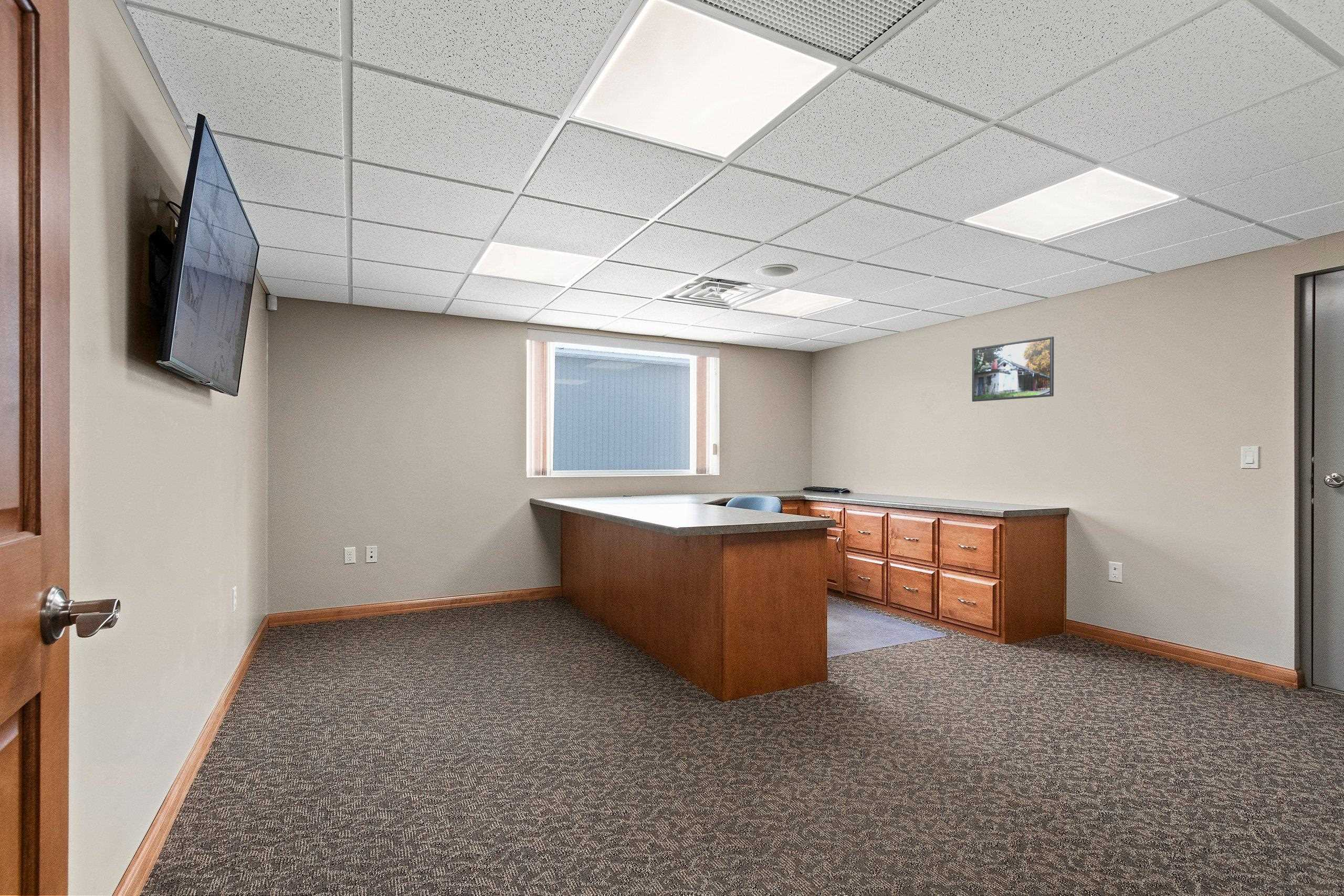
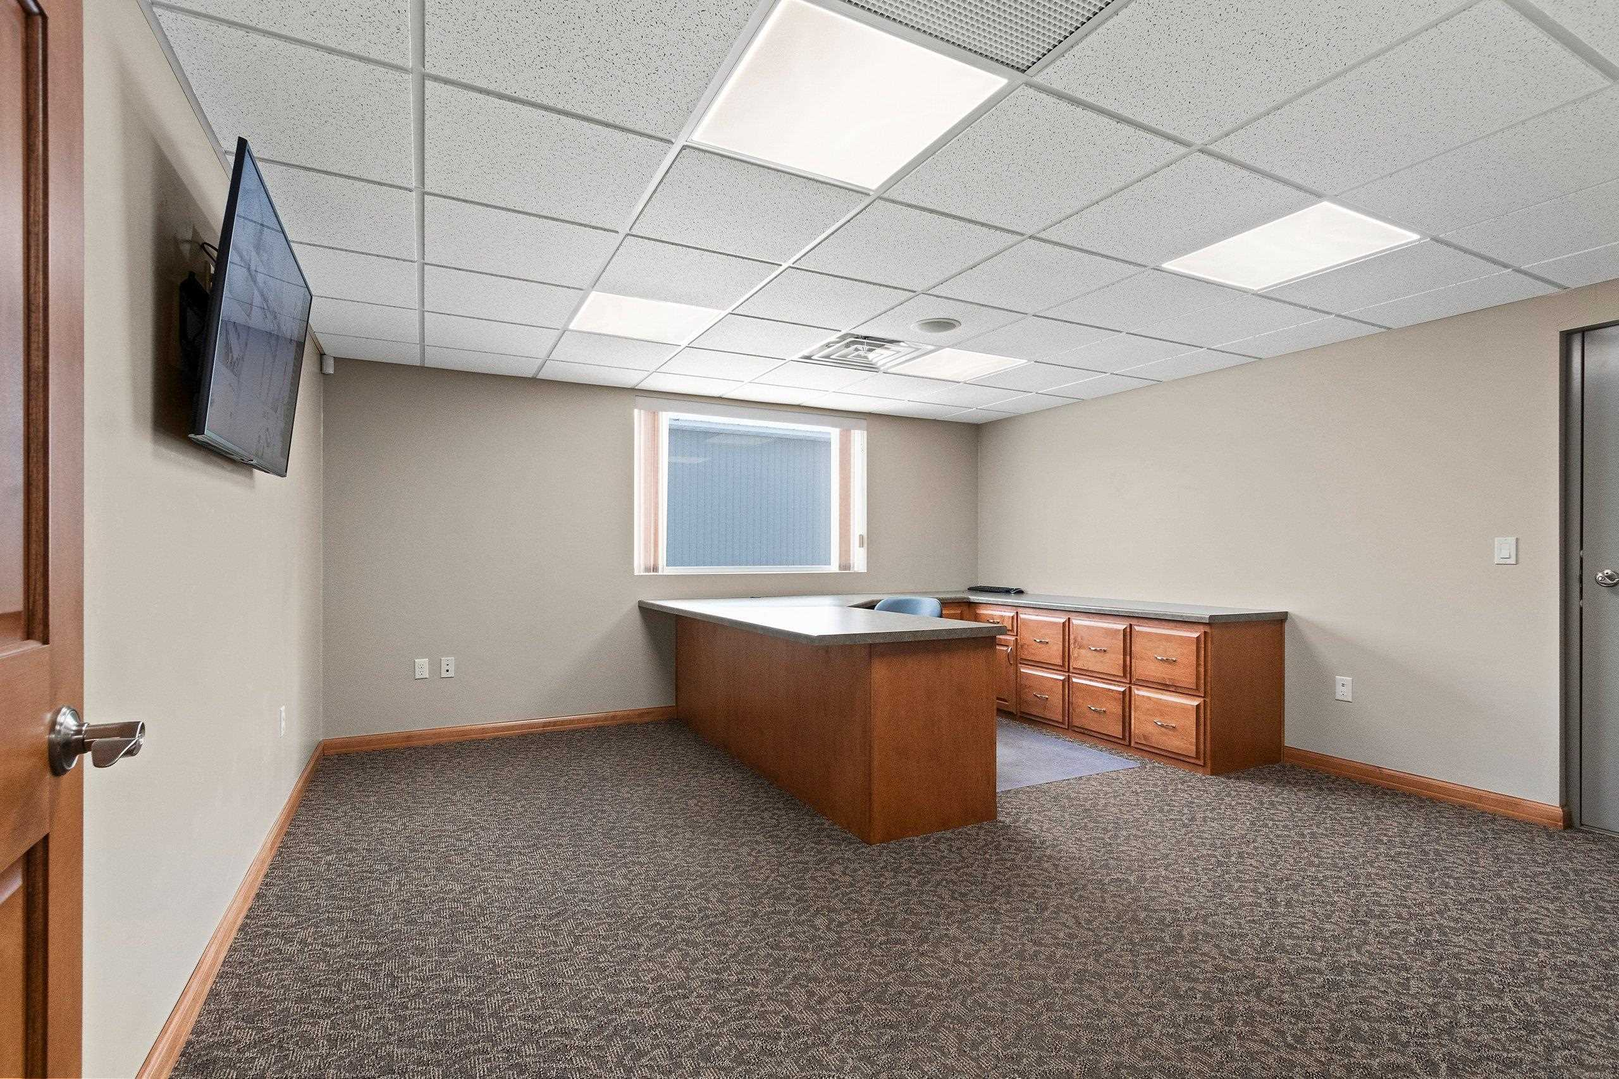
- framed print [972,336,1054,402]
